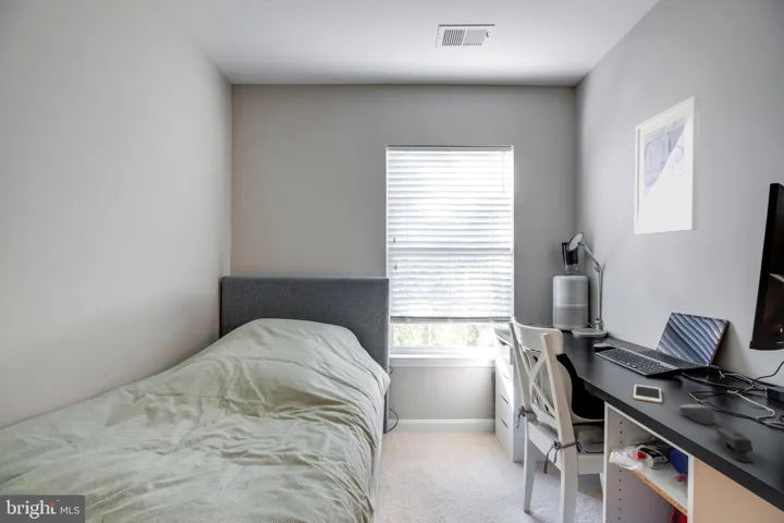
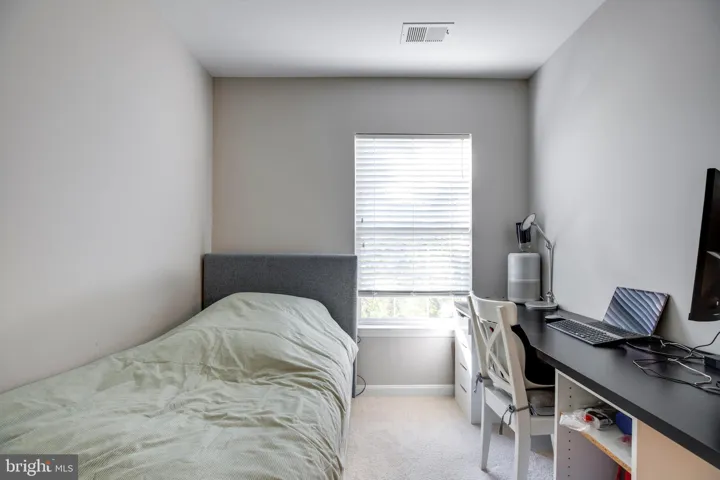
- computer mouse [678,403,716,426]
- stapler [714,427,755,464]
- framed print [633,94,701,235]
- cell phone [633,384,663,404]
